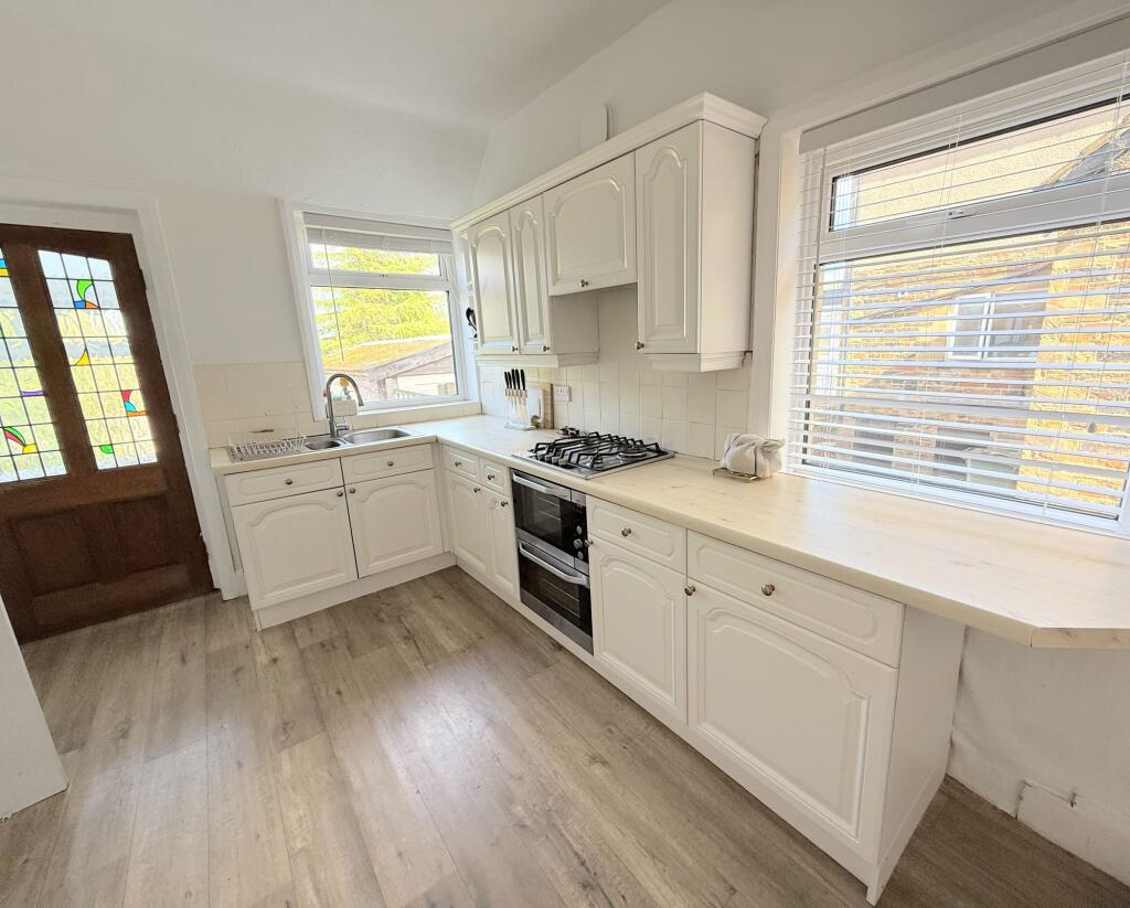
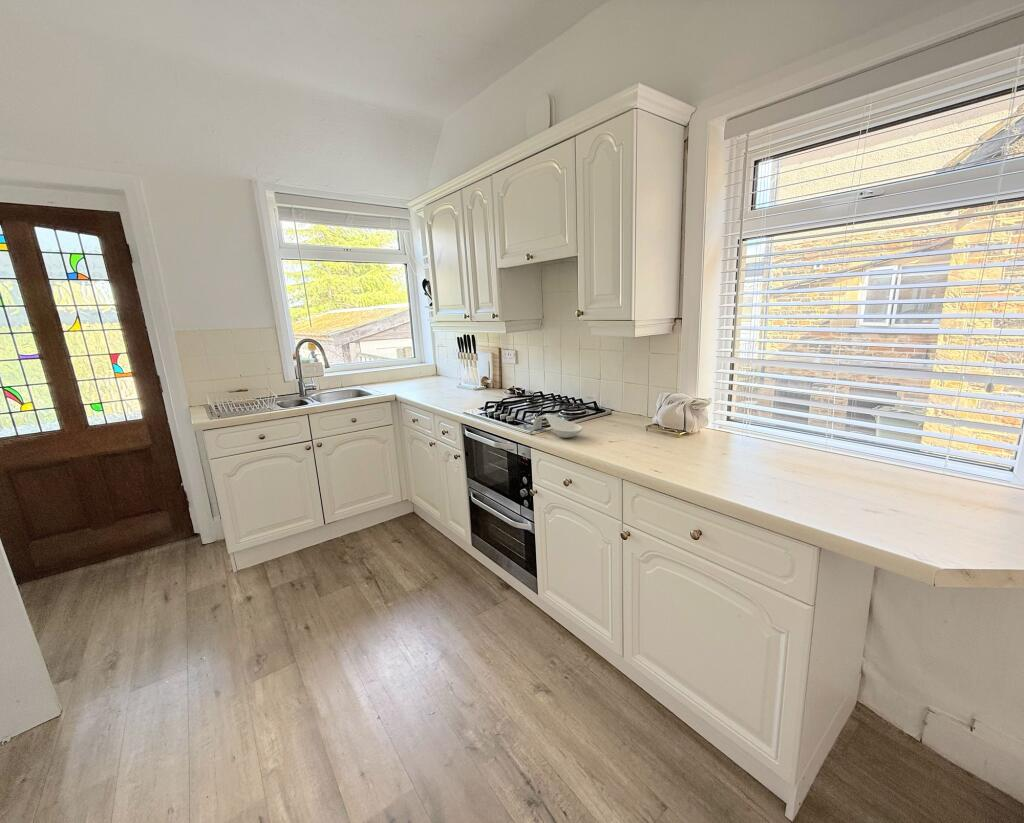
+ spoon rest [532,413,584,439]
